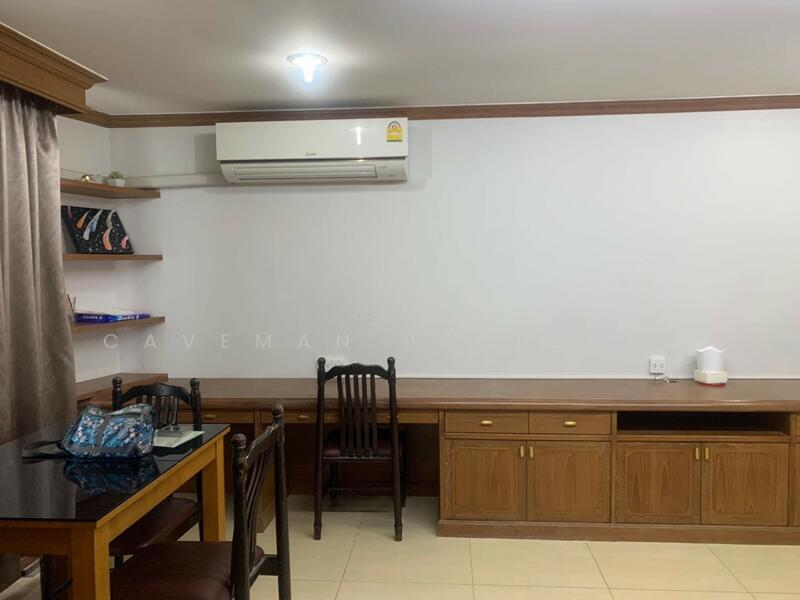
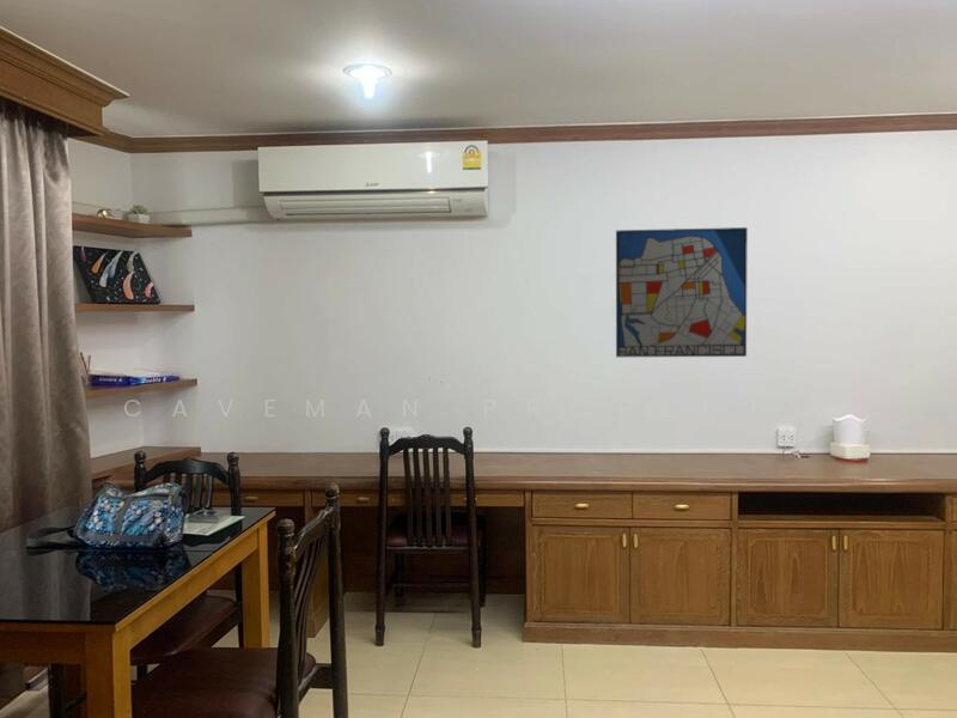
+ wall art [615,226,749,358]
